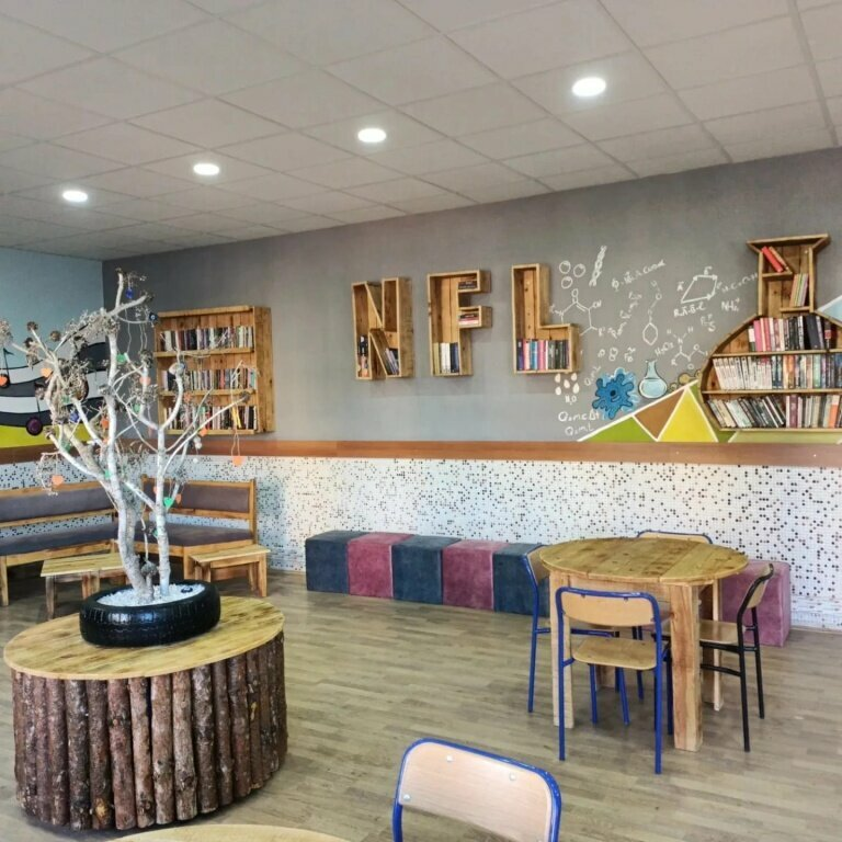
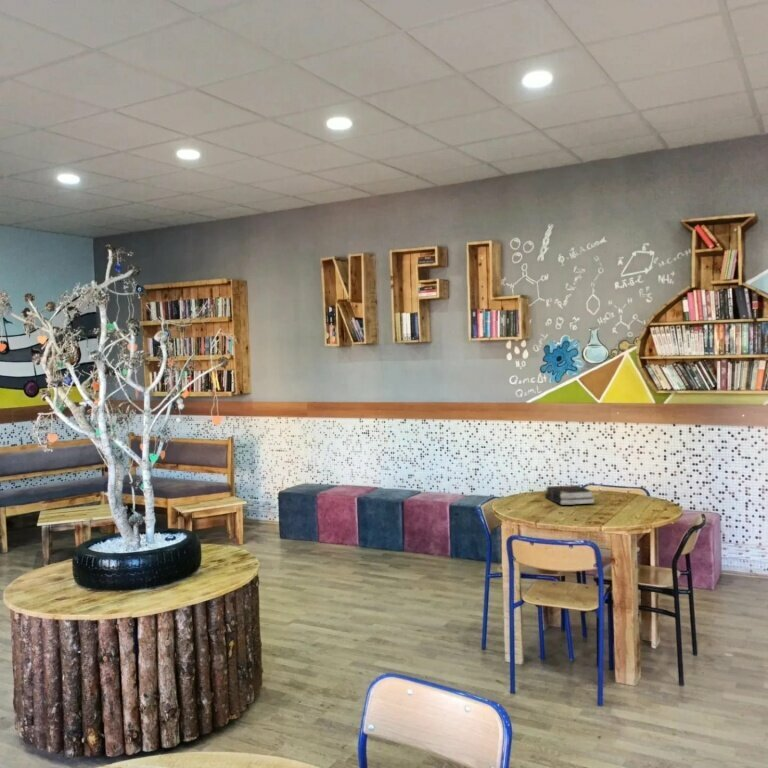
+ book [544,484,596,506]
